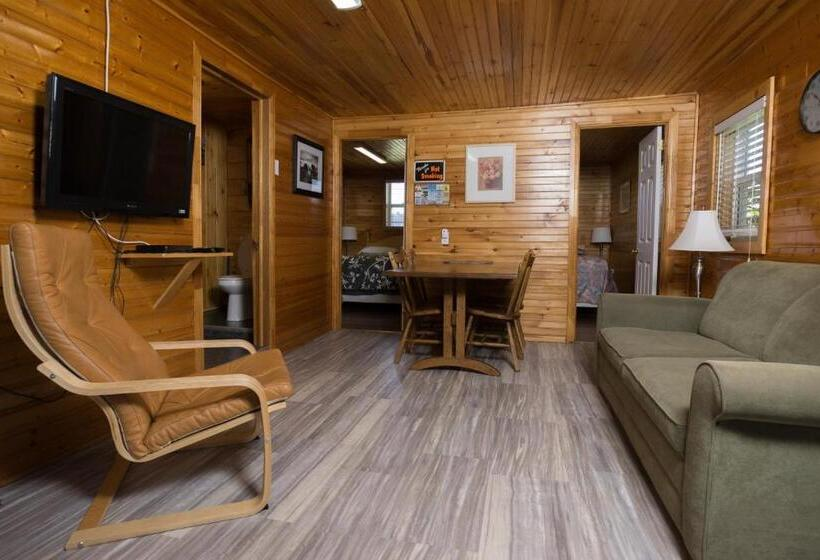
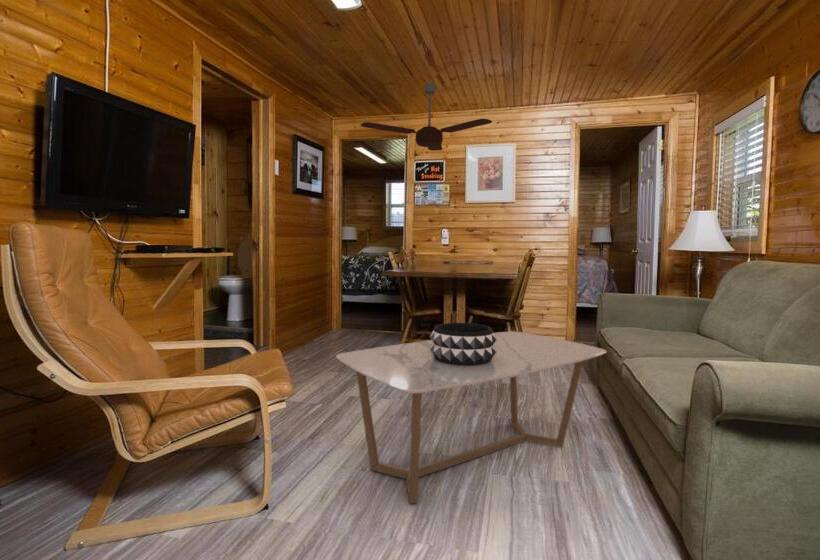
+ coffee table [335,330,608,504]
+ ceiling fan [359,82,493,152]
+ decorative bowl [429,322,497,366]
